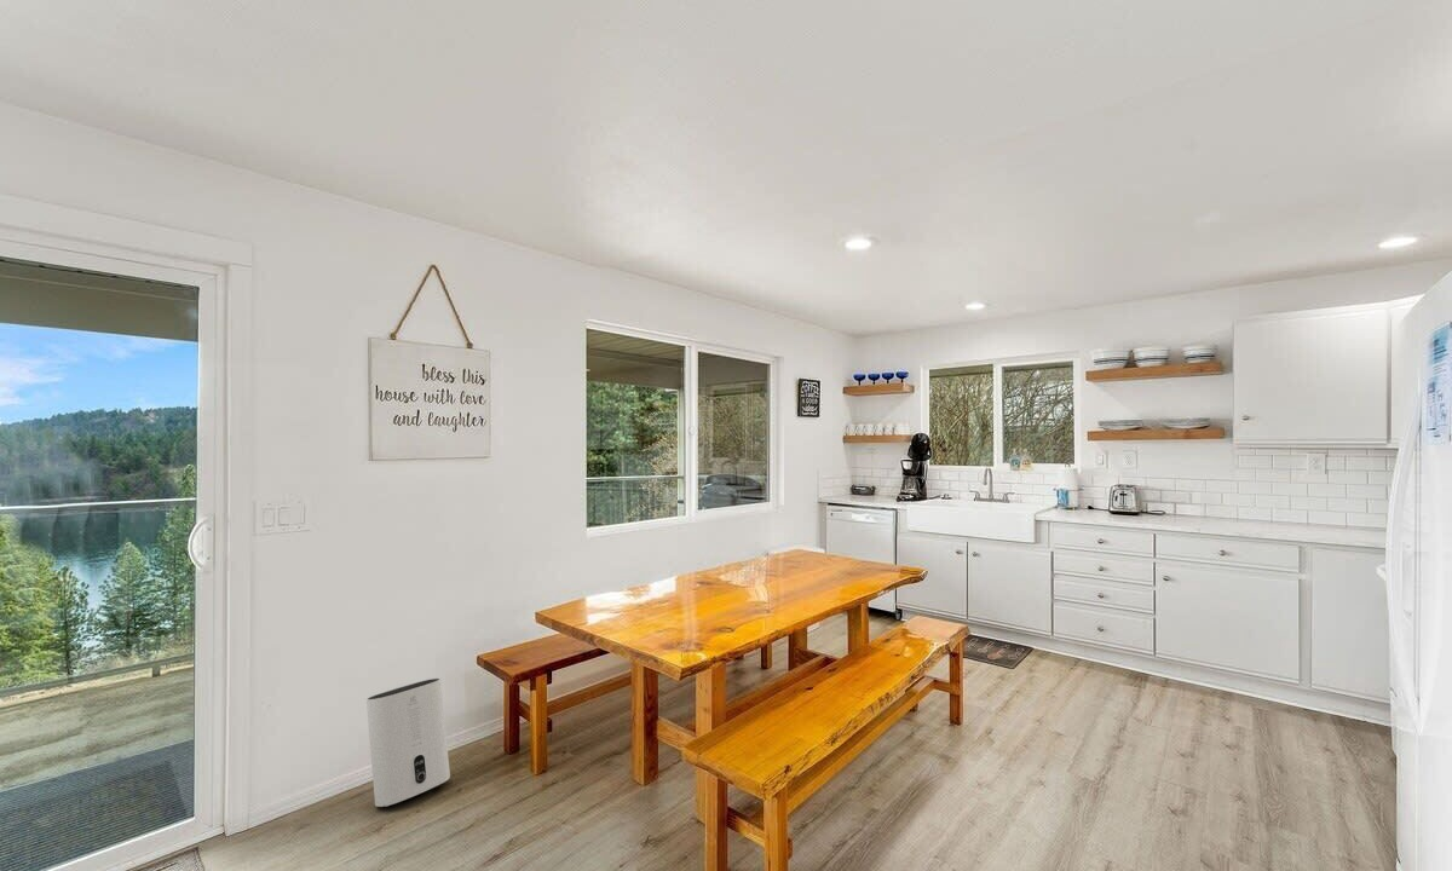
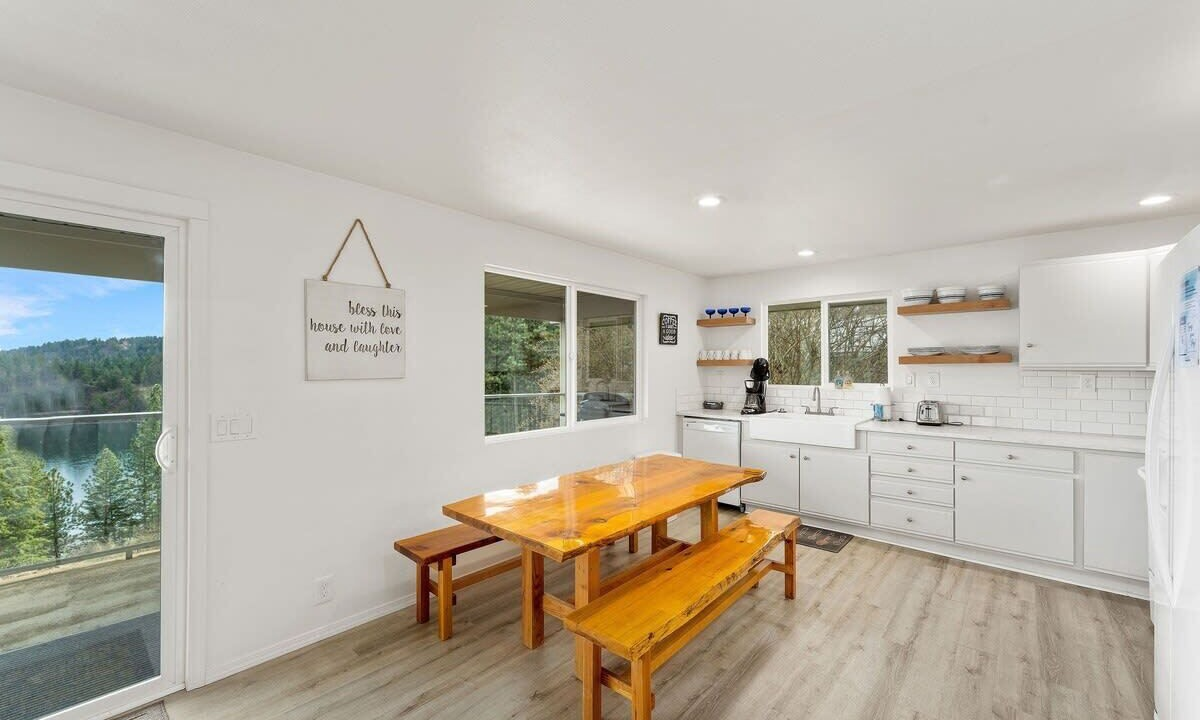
- air purifier [365,677,451,808]
